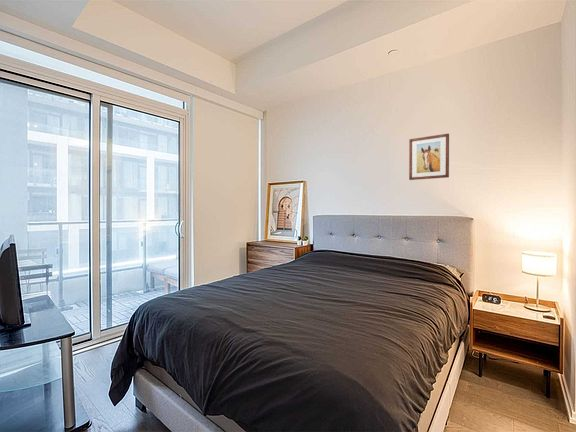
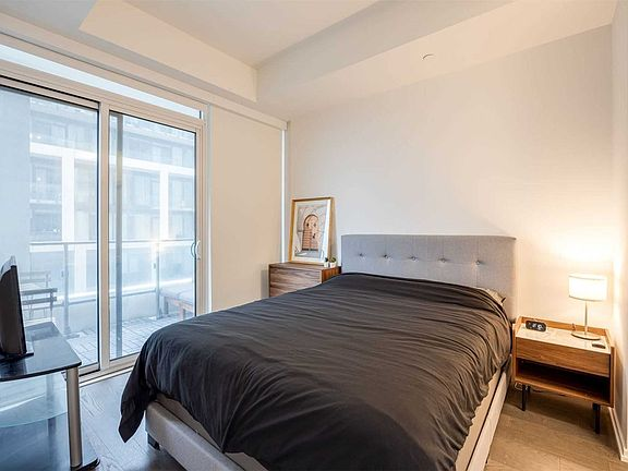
- wall art [408,133,450,181]
